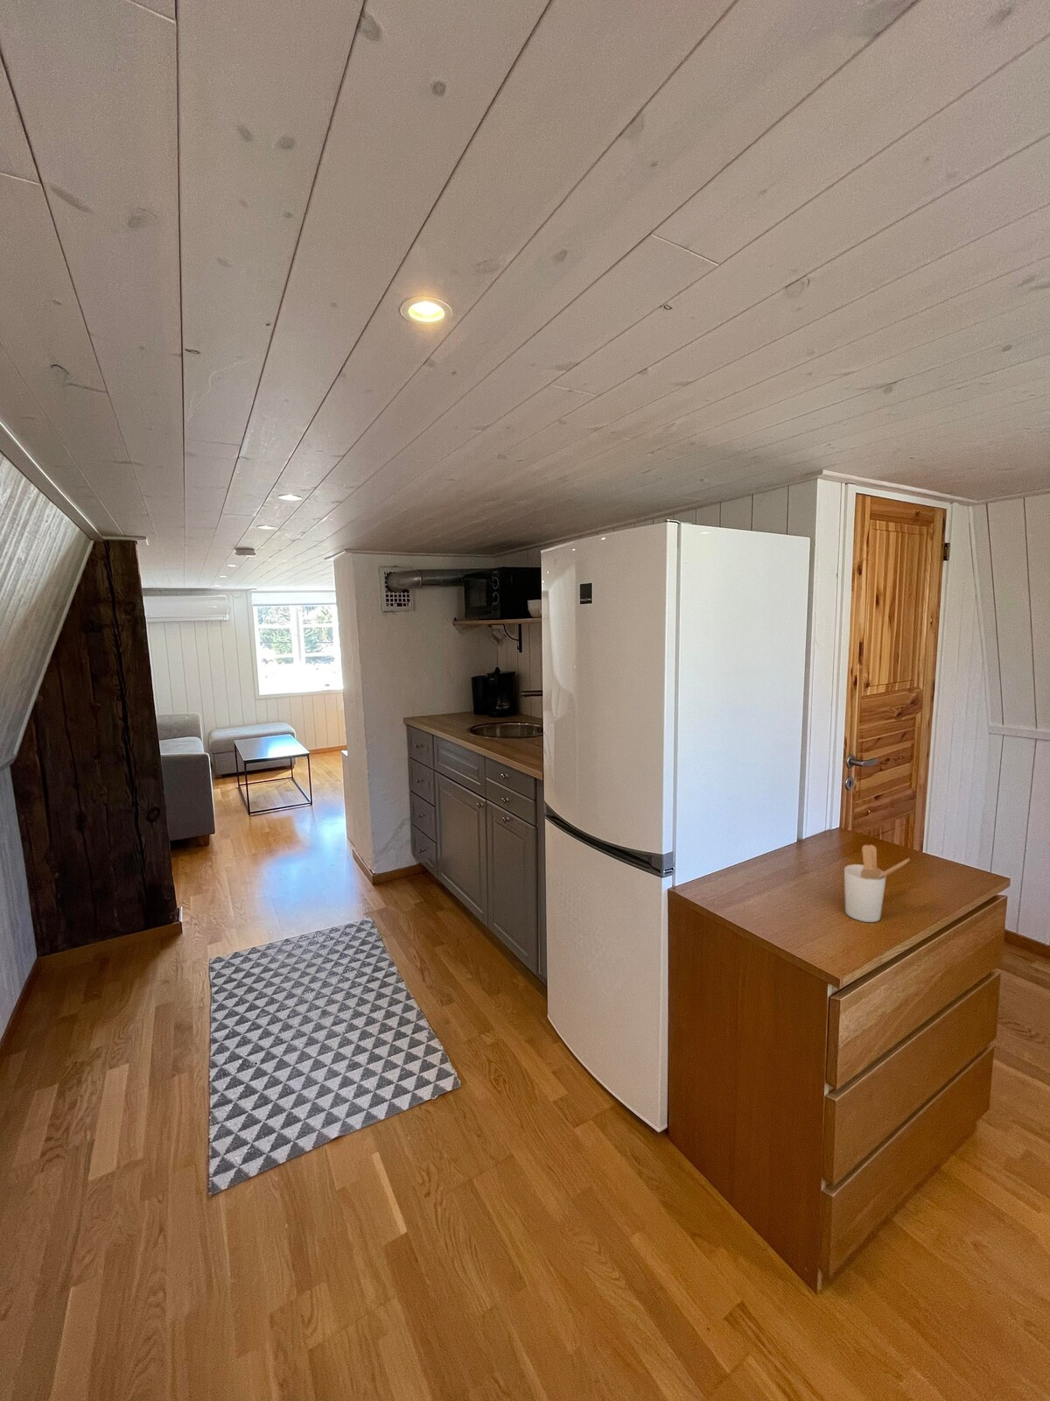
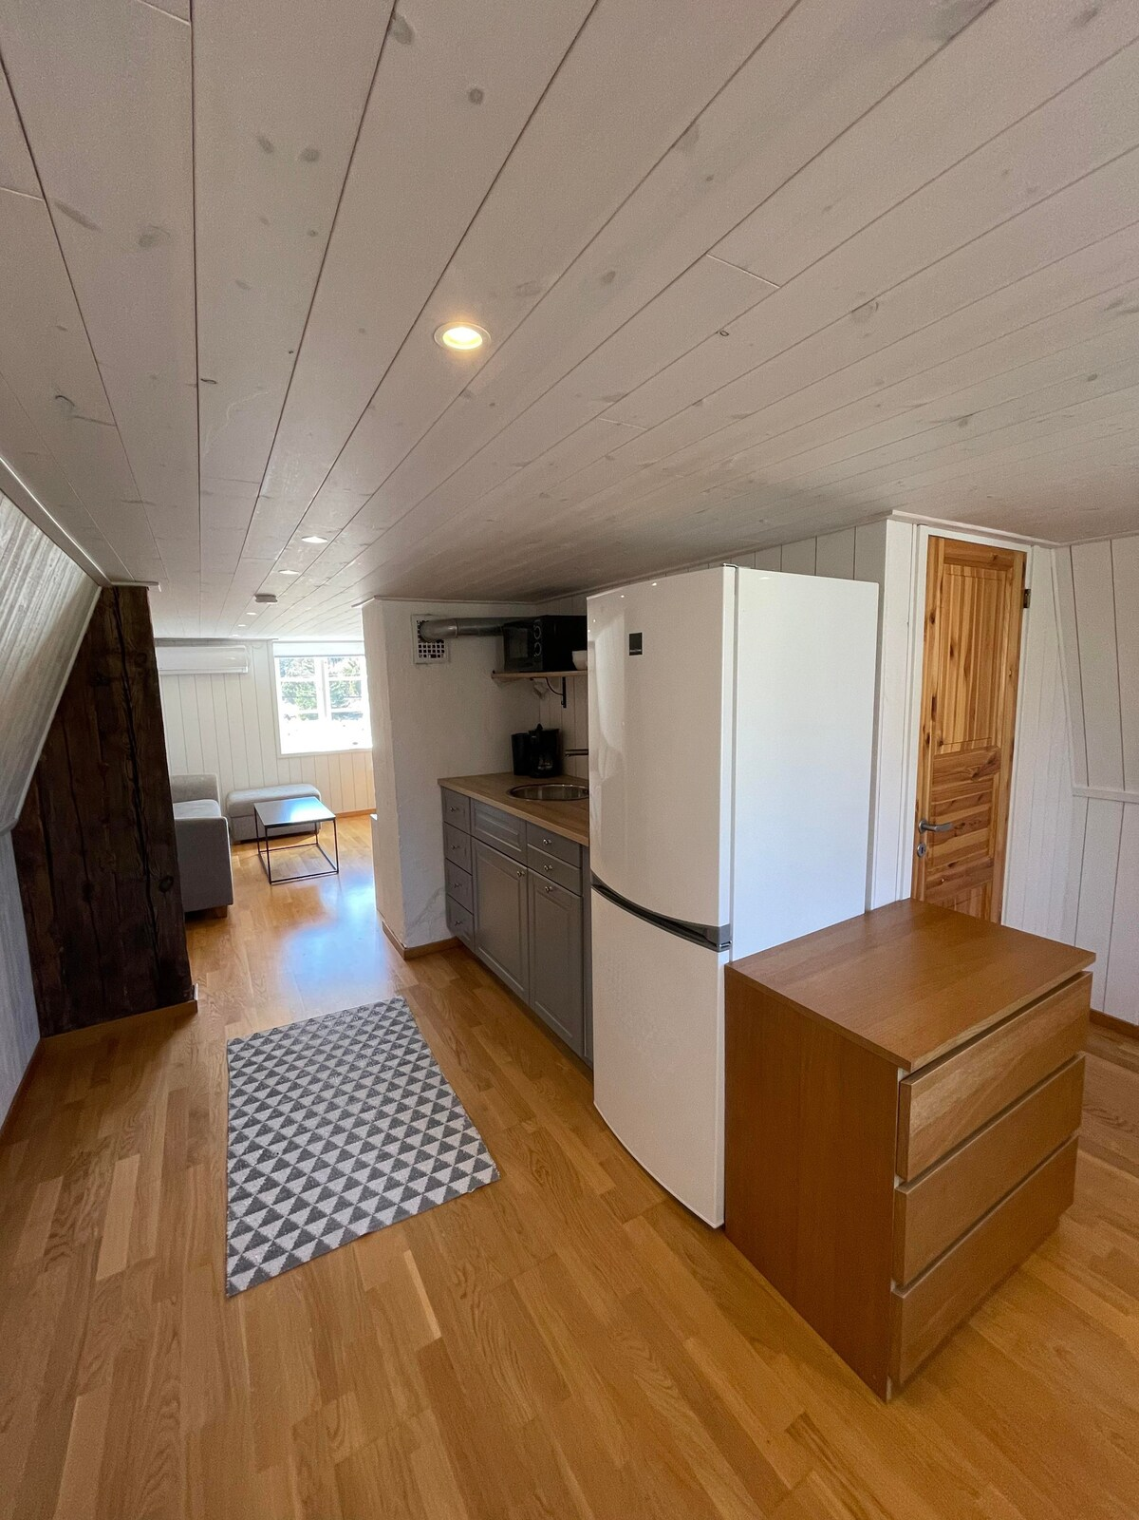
- utensil holder [844,844,911,923]
